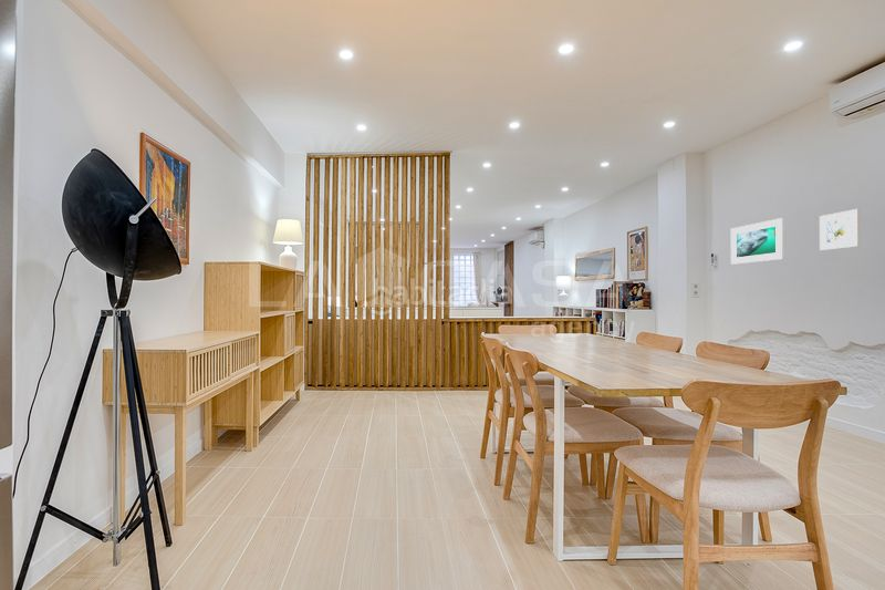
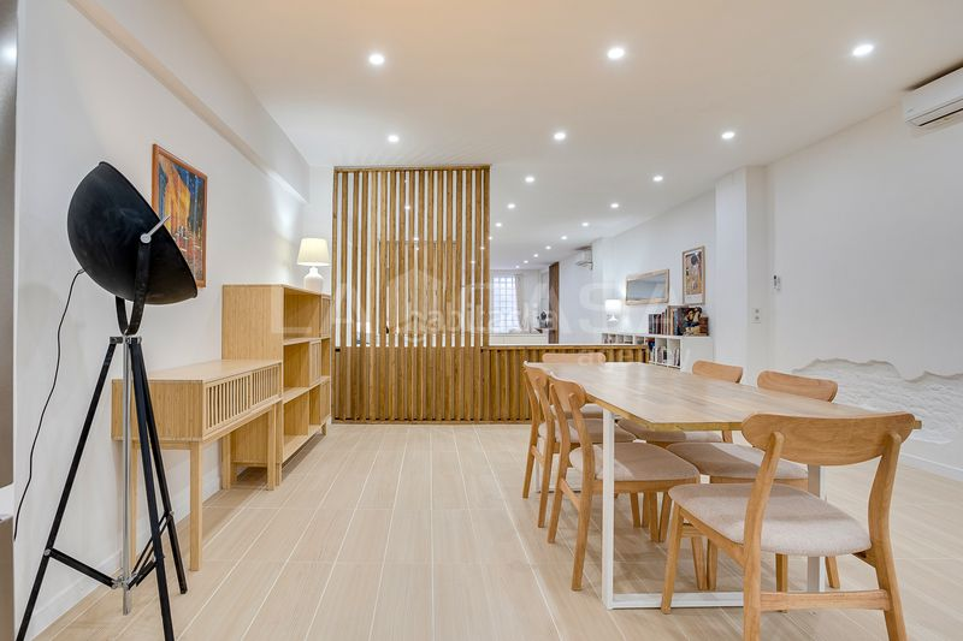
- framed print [730,217,784,266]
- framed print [819,208,861,251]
